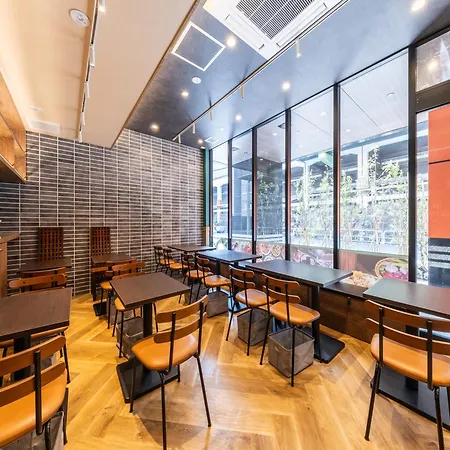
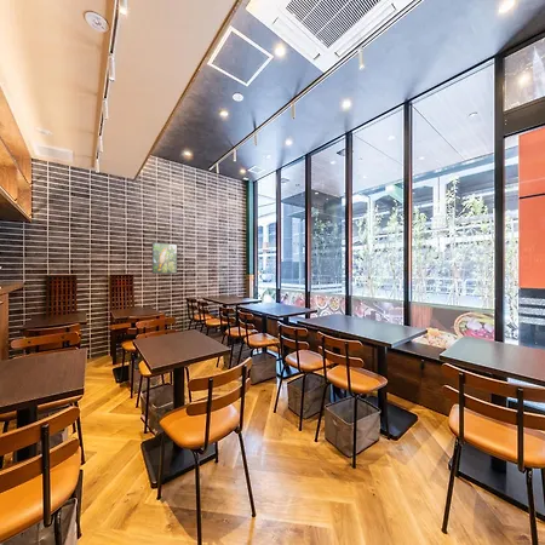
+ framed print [151,241,178,275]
